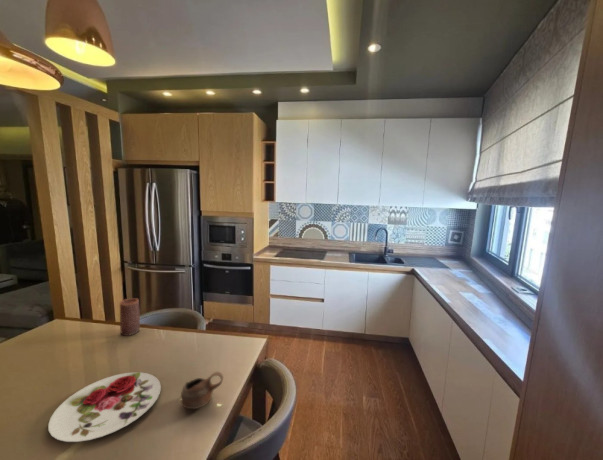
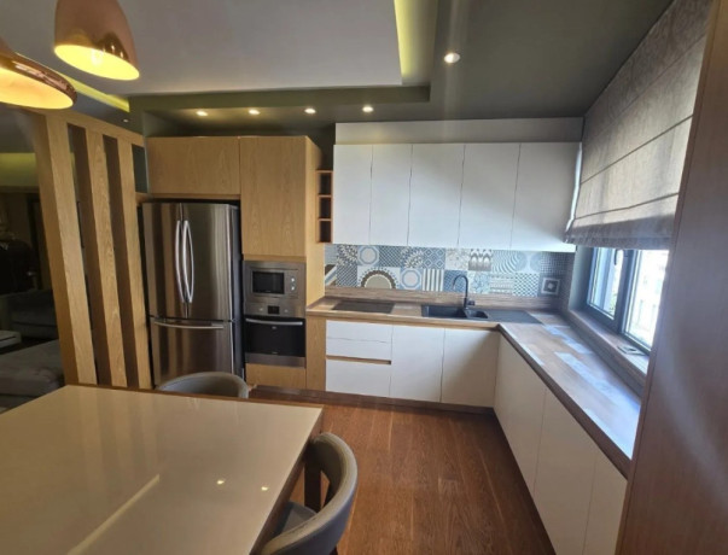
- candle [119,297,141,337]
- plate [47,371,162,443]
- cup [179,371,224,410]
